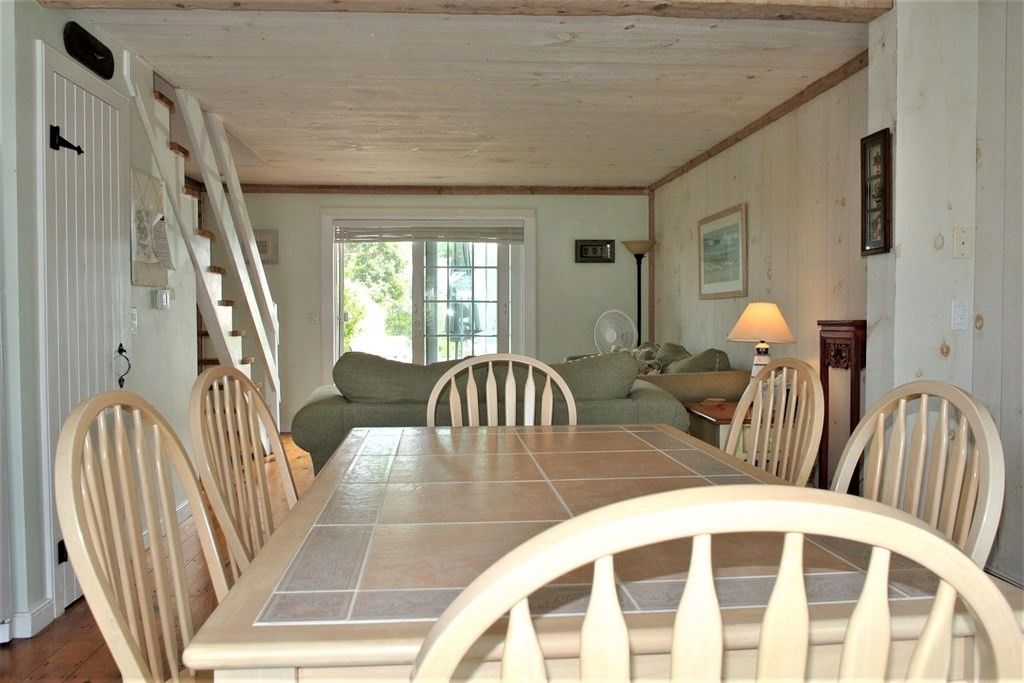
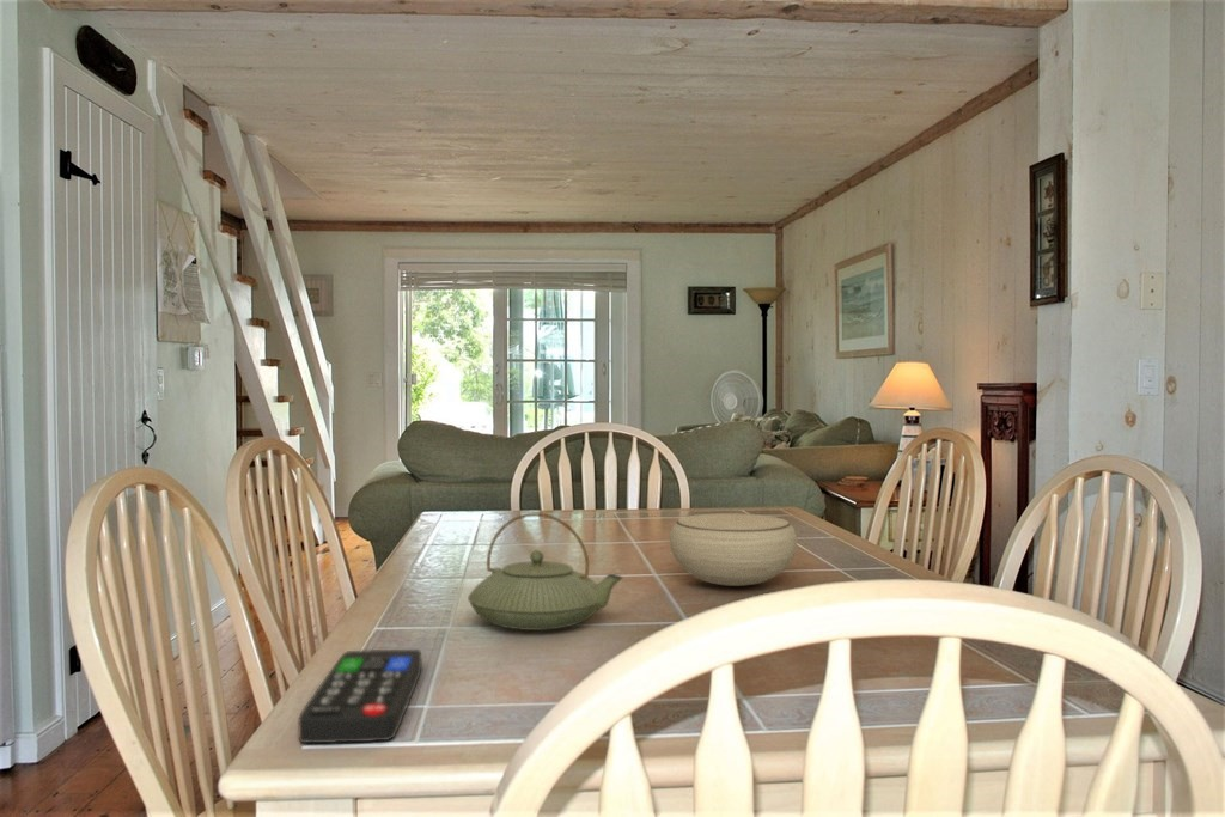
+ remote control [298,648,422,744]
+ bowl [669,512,798,587]
+ teapot [467,512,623,632]
